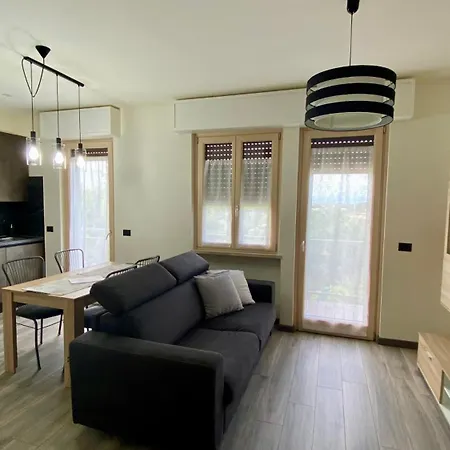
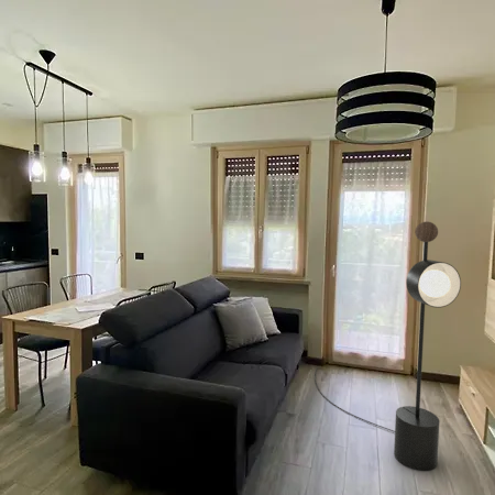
+ floor lamp [314,221,462,472]
